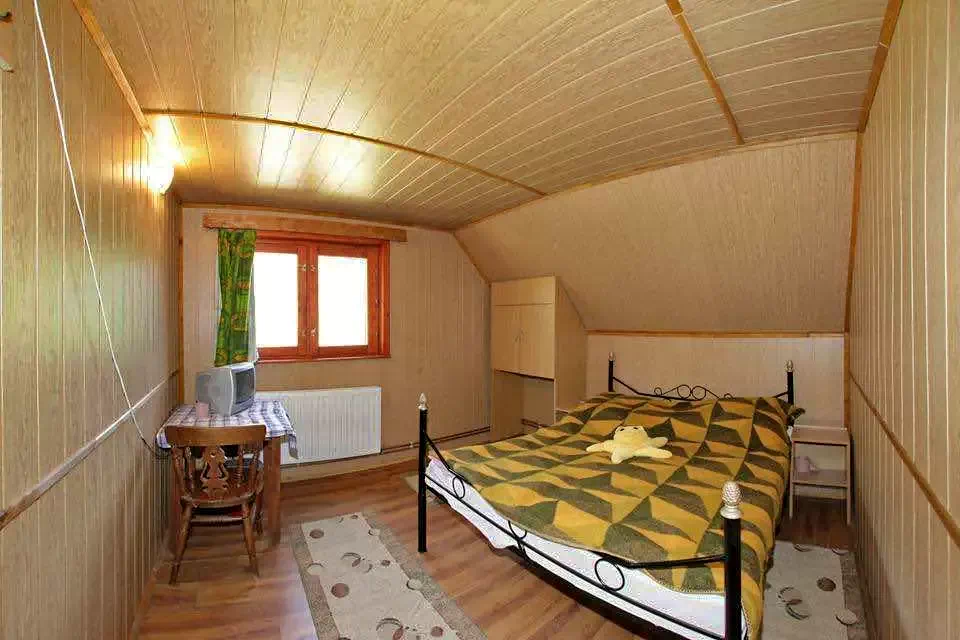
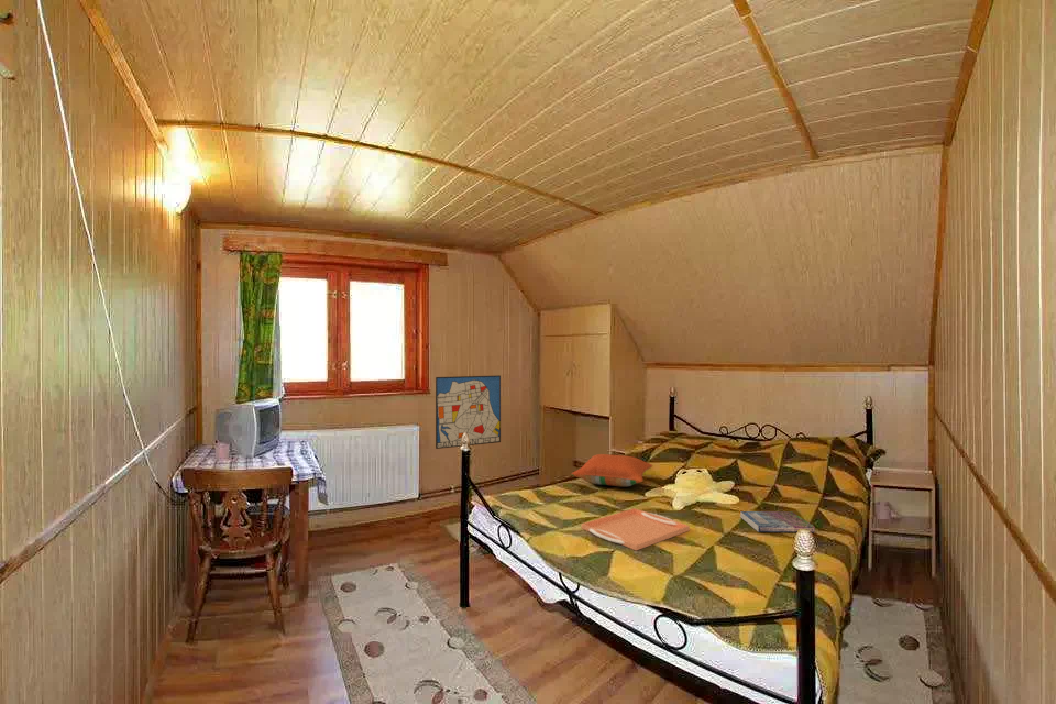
+ serving tray [581,507,691,551]
+ wall art [435,374,502,450]
+ pillow [570,453,653,487]
+ book [739,510,816,534]
